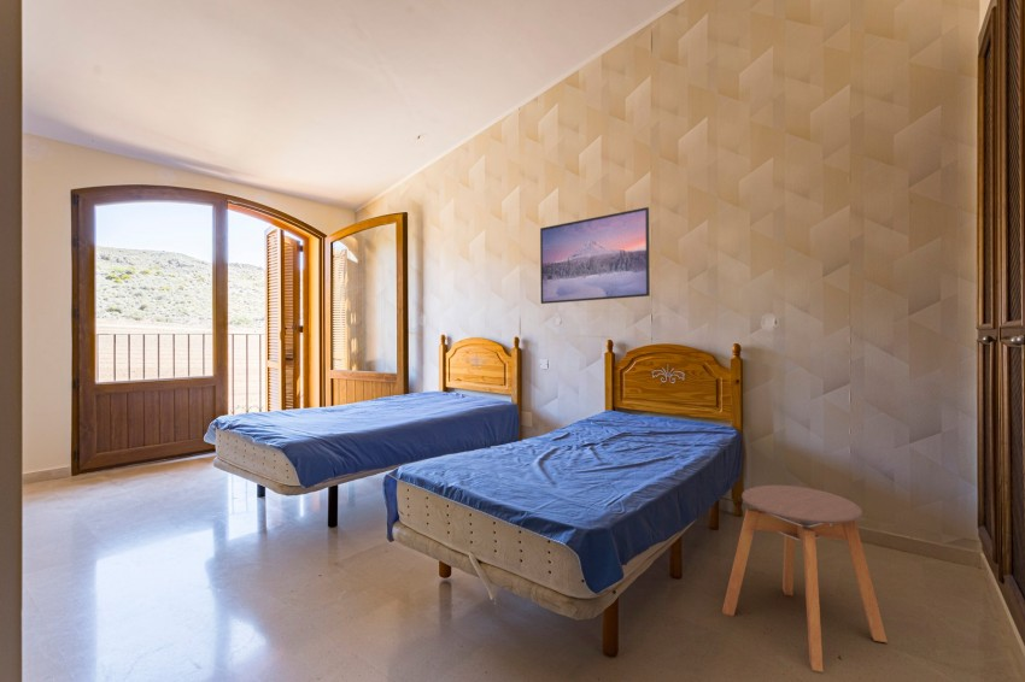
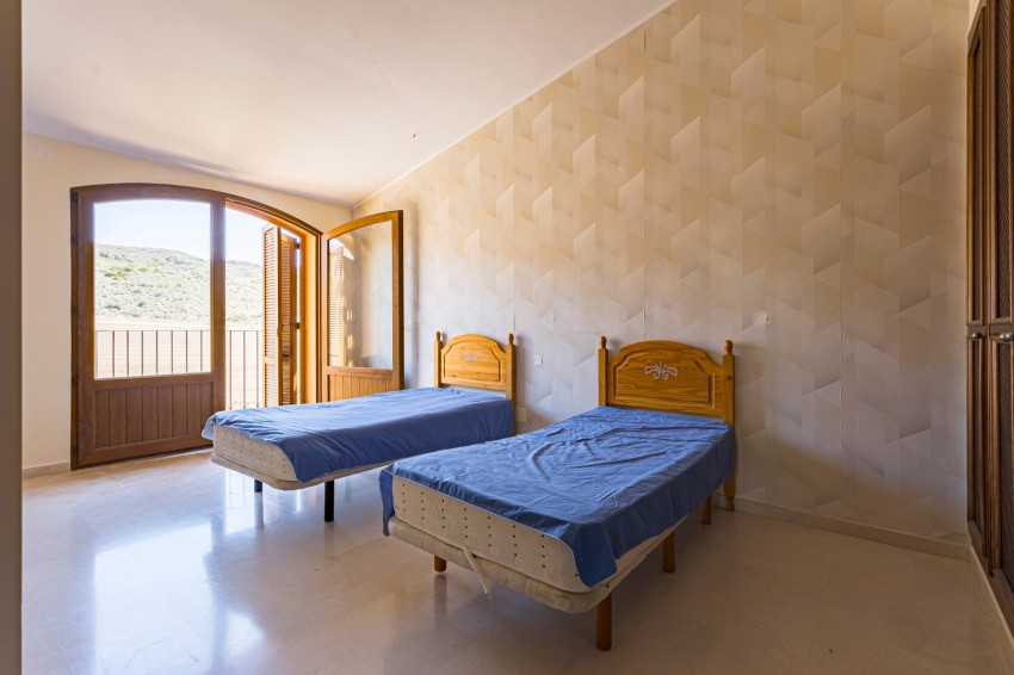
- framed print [539,206,651,305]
- stool [721,484,889,674]
